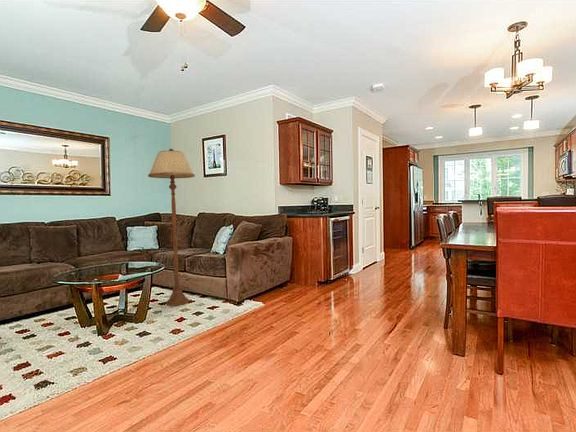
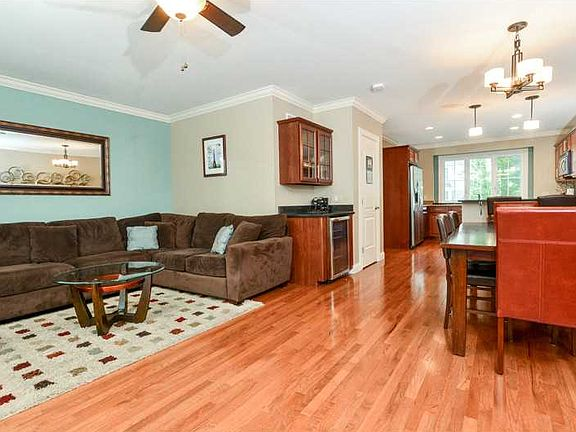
- floor lamp [147,148,196,307]
